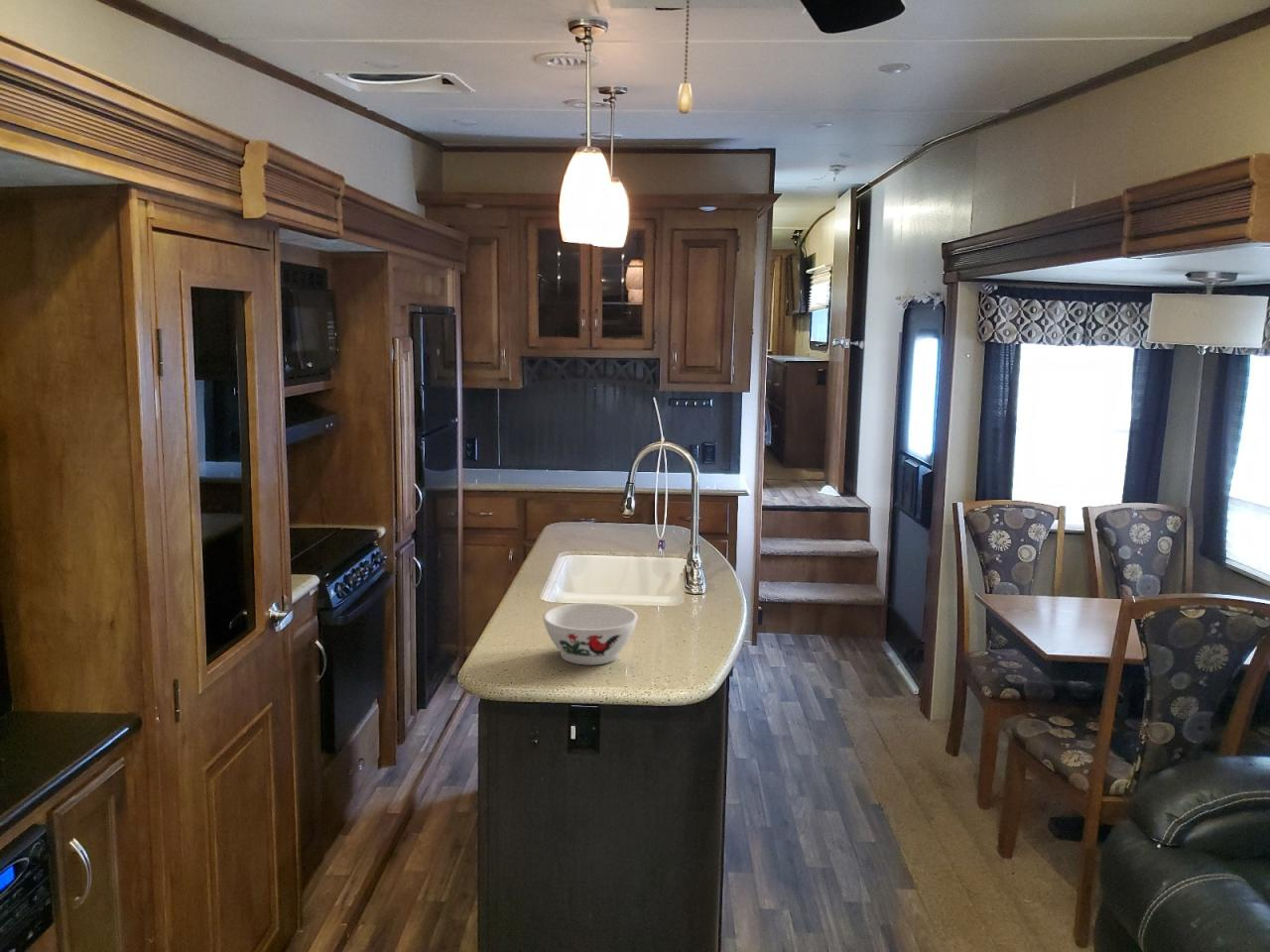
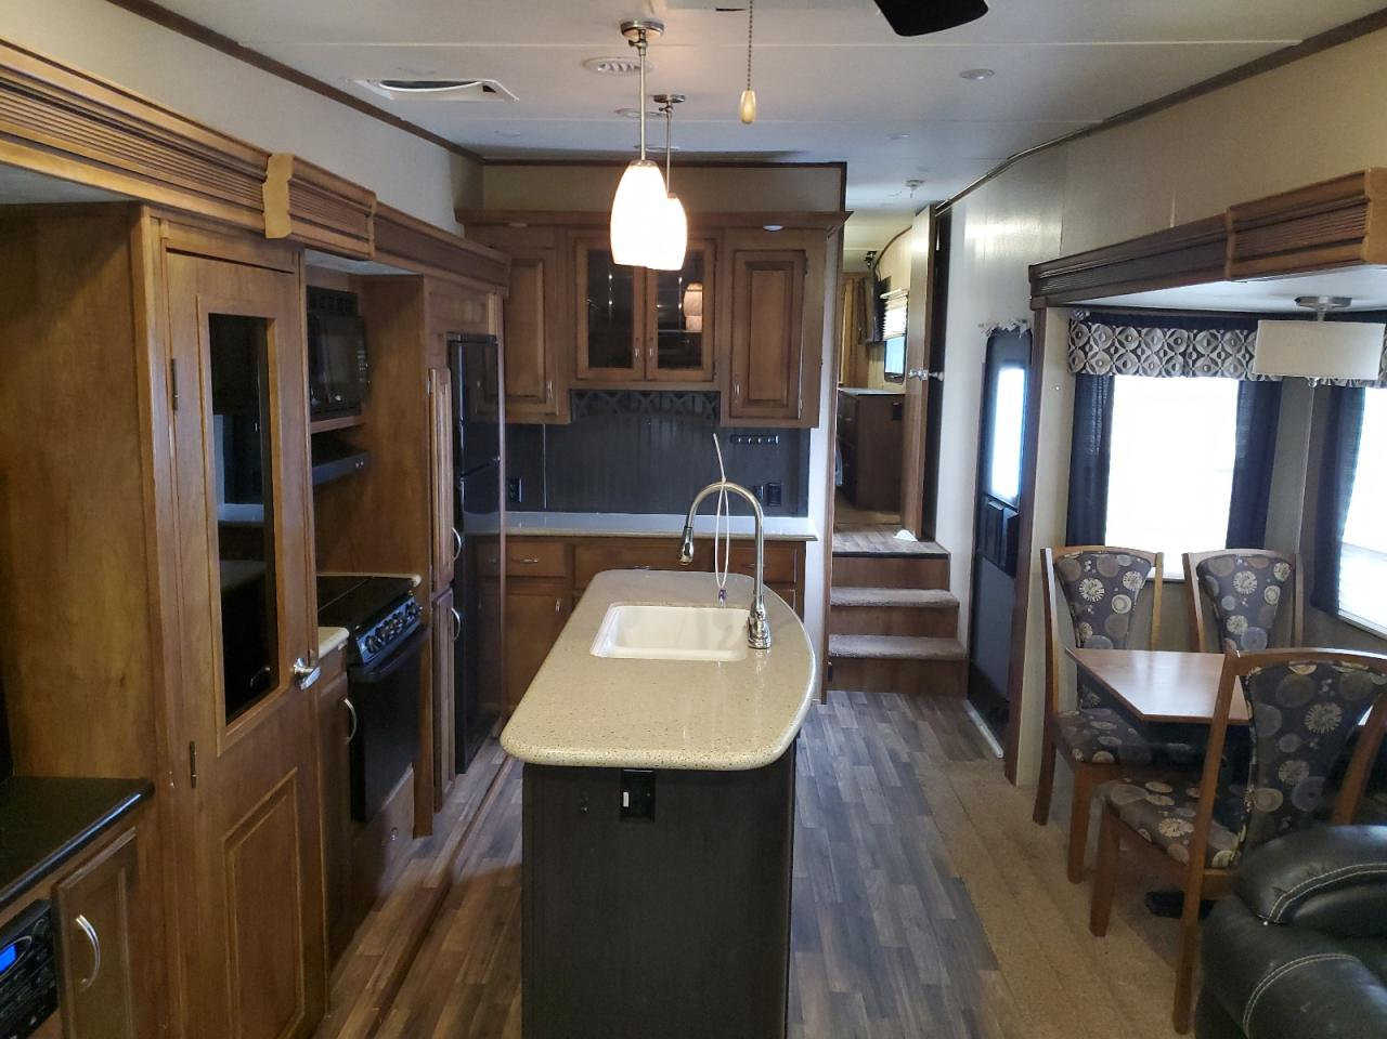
- bowl [542,602,639,665]
